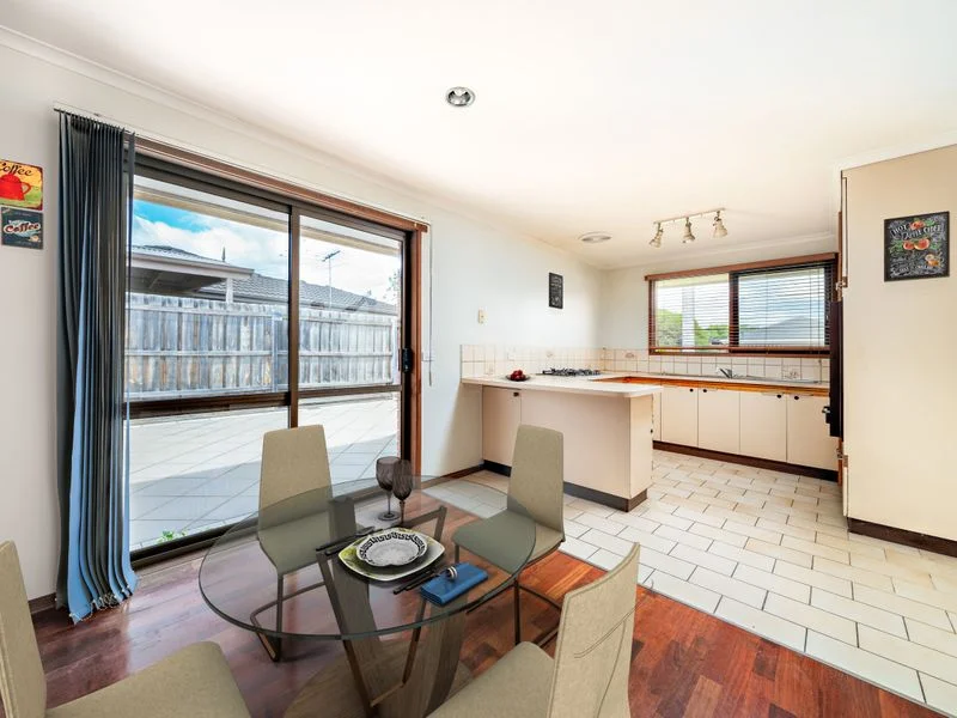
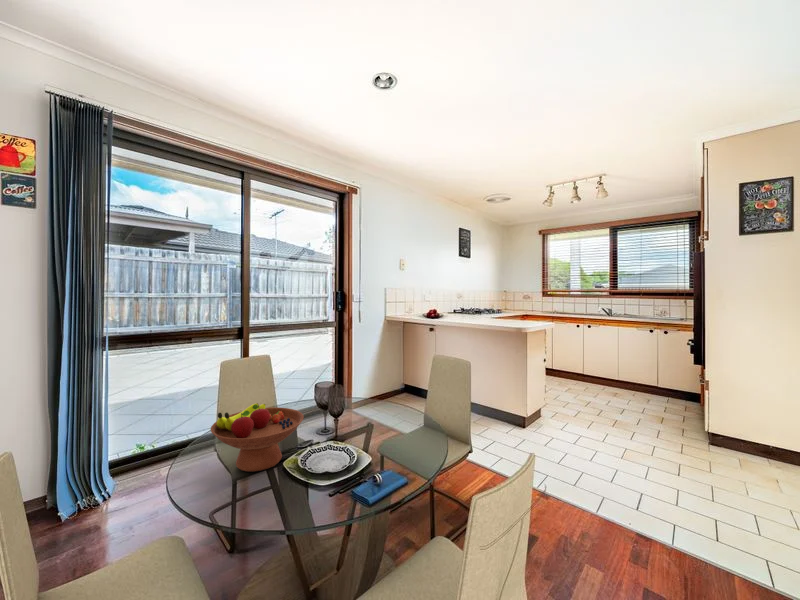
+ fruit bowl [210,402,305,473]
